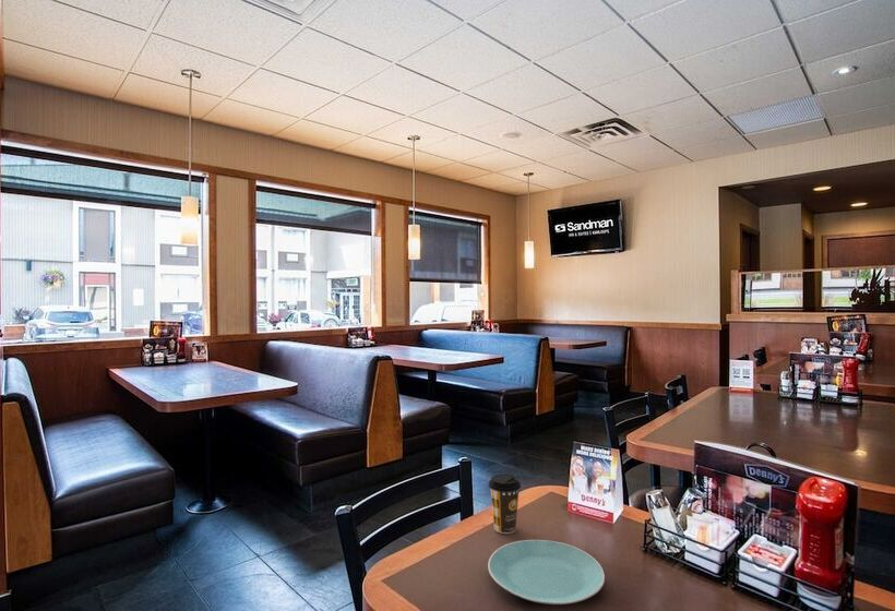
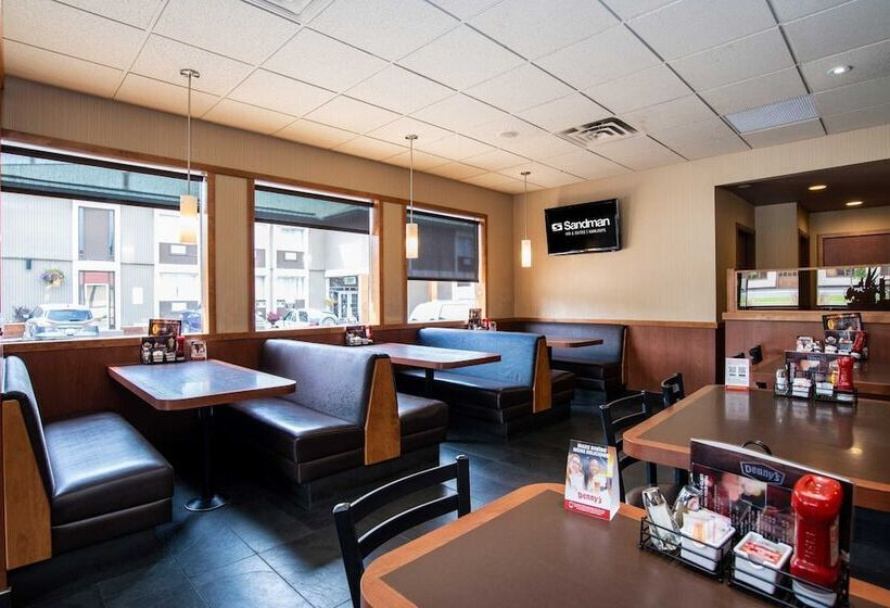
- coffee cup [487,474,522,535]
- plate [487,539,606,606]
